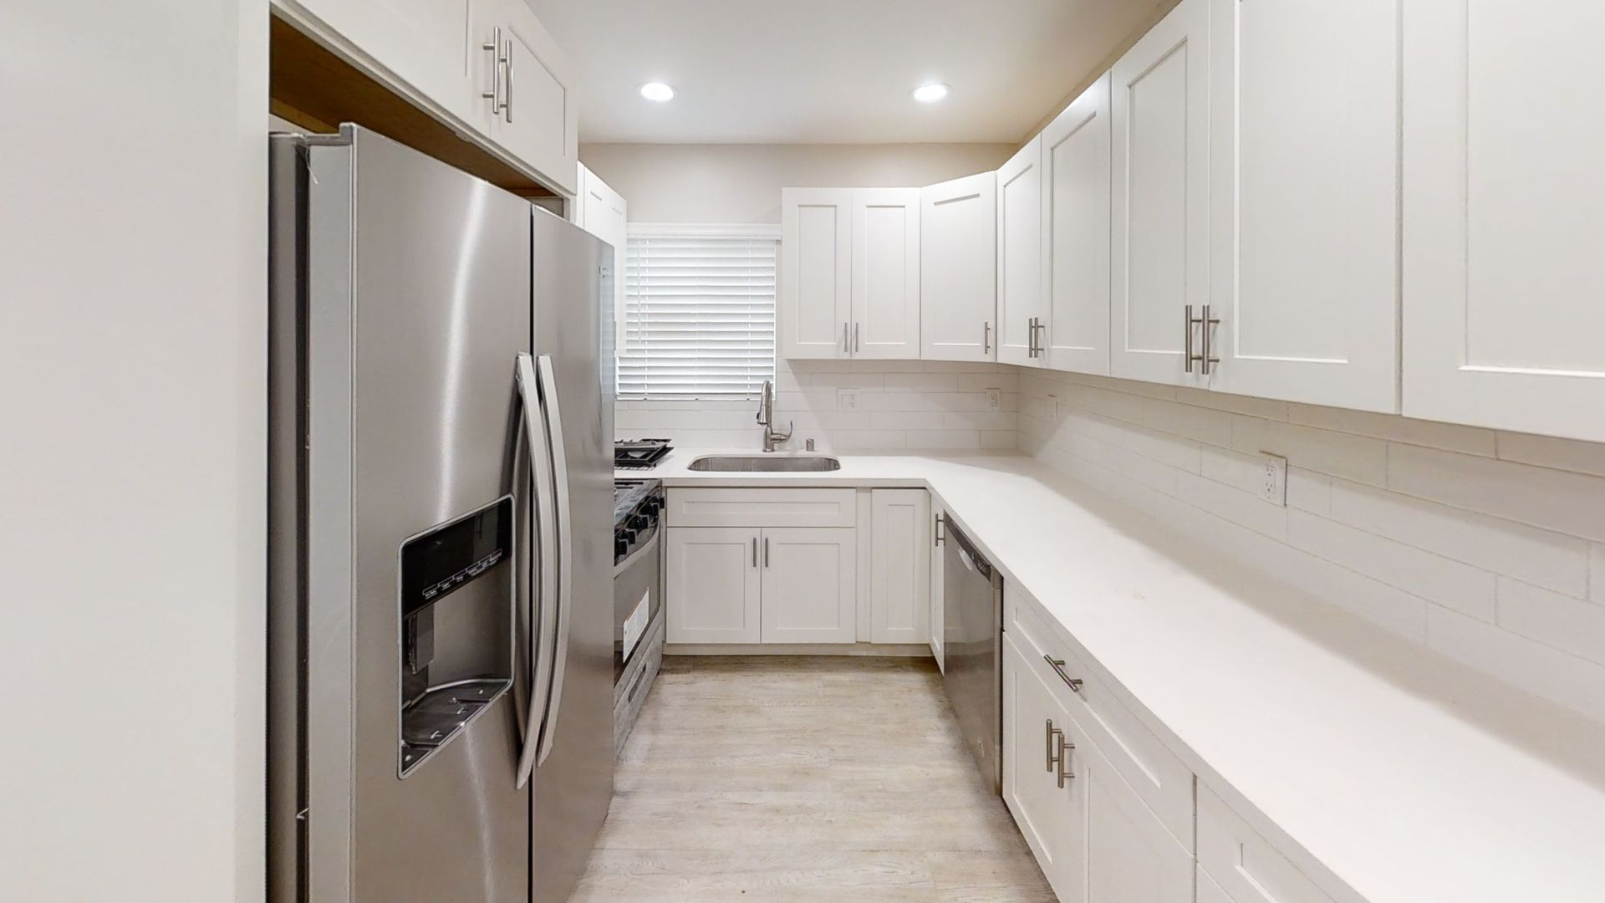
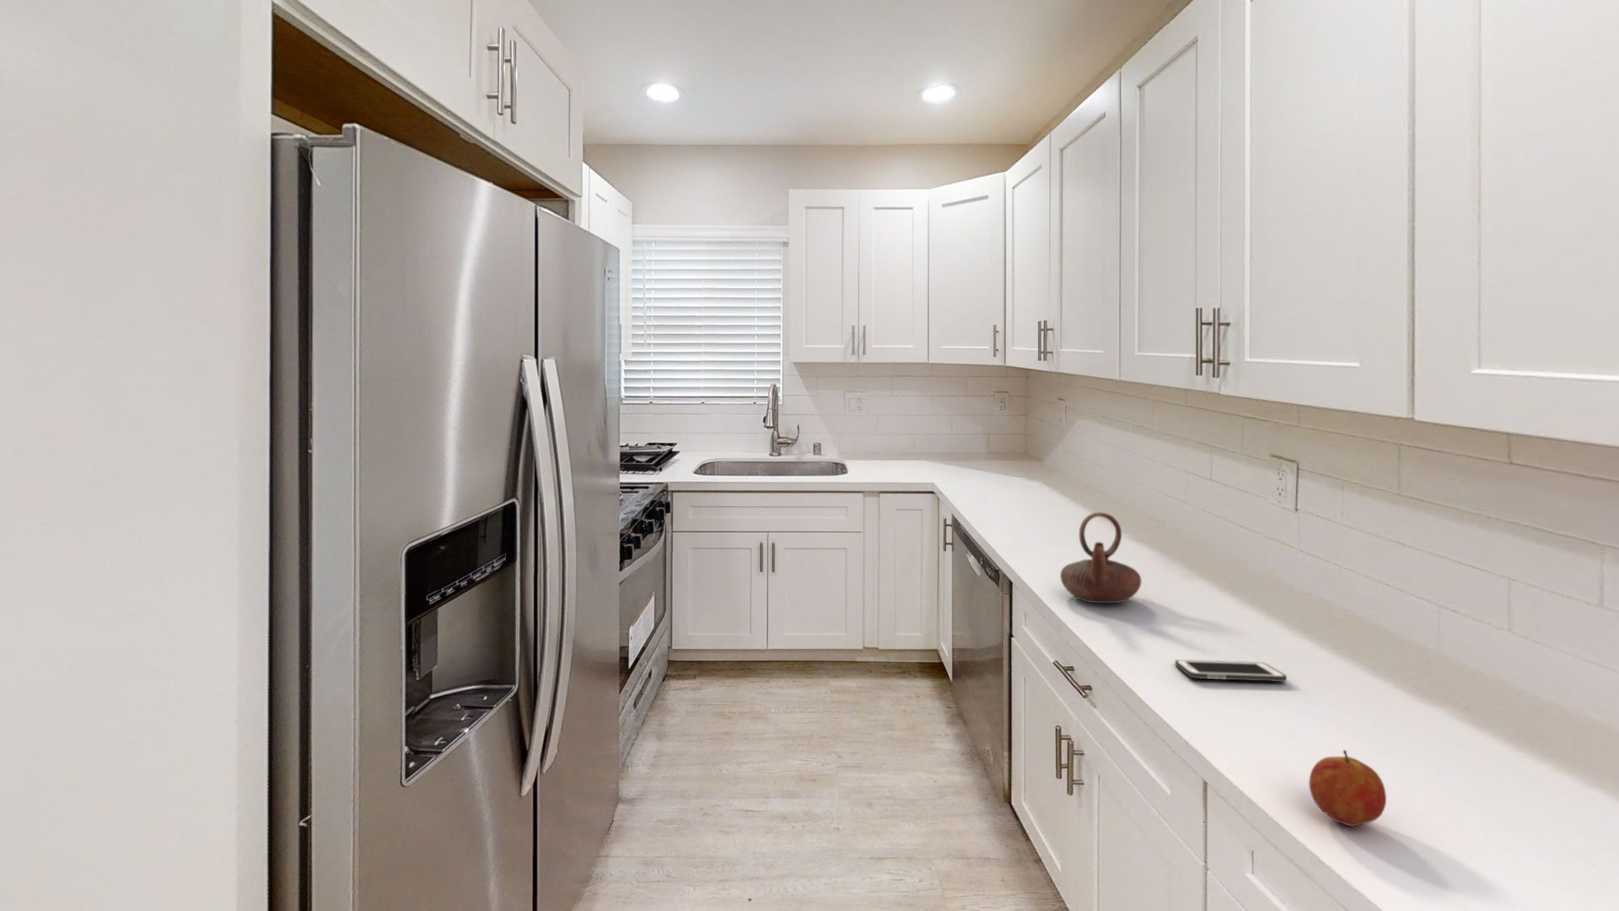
+ cell phone [1174,659,1288,682]
+ teapot [1059,512,1142,604]
+ fruit [1308,749,1387,828]
